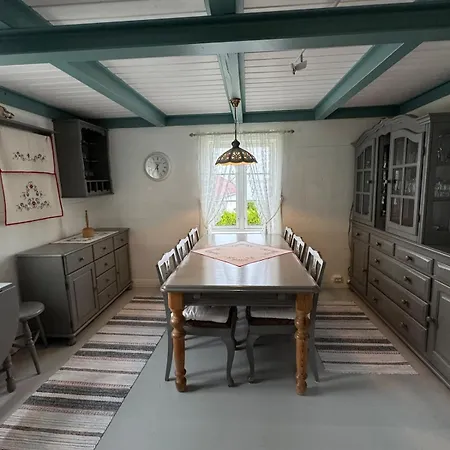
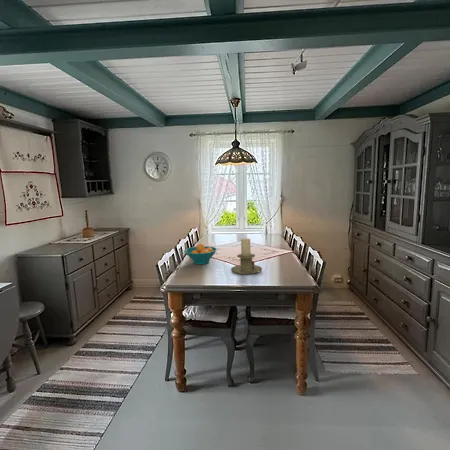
+ fruit bowl [183,243,218,265]
+ candle holder [230,237,263,275]
